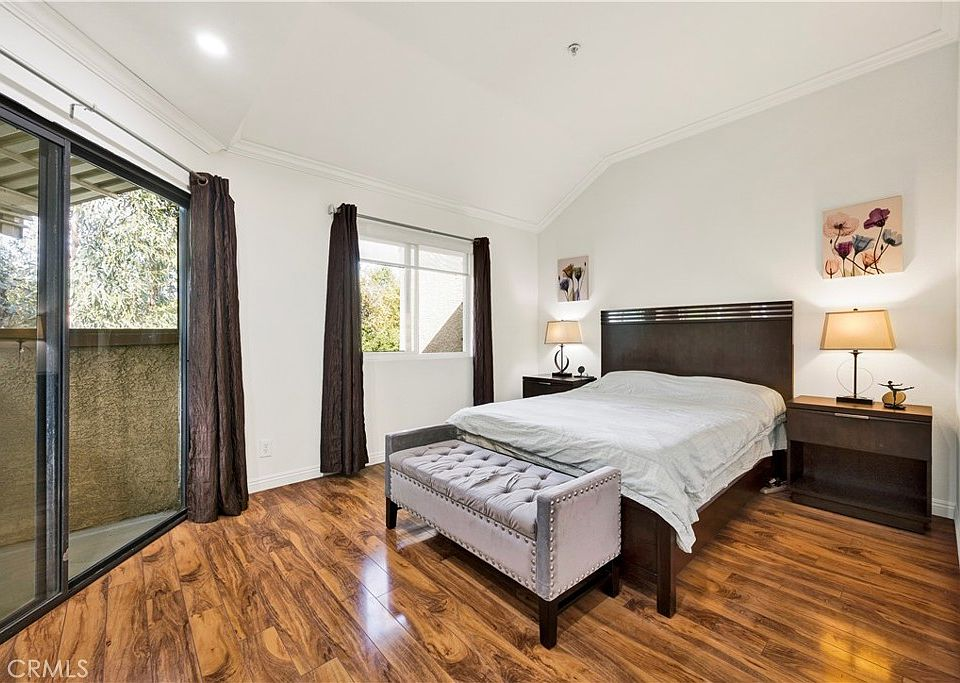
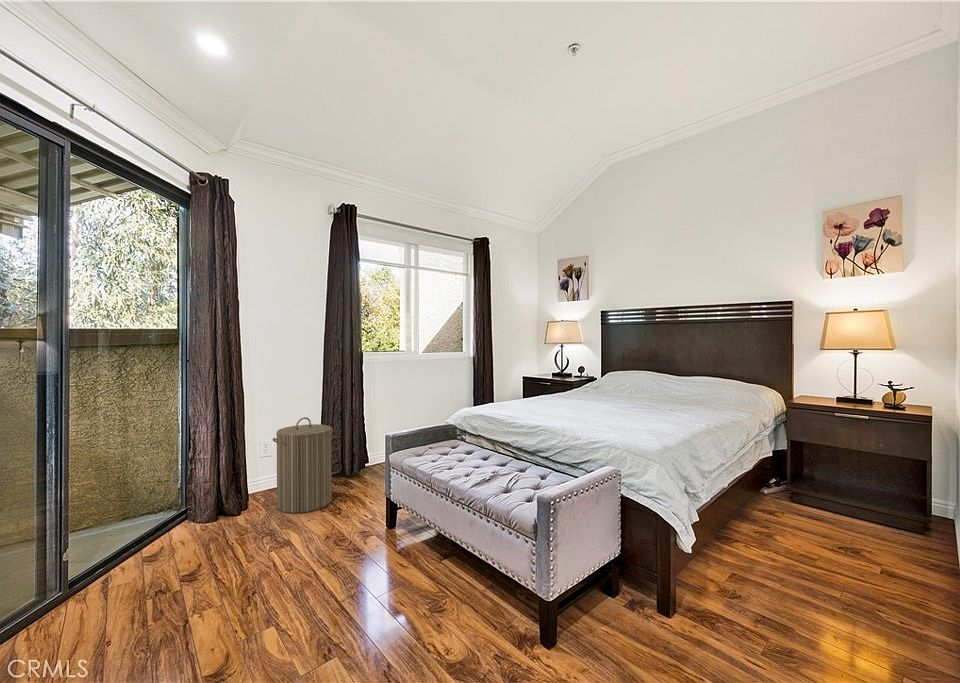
+ laundry hamper [272,416,334,514]
